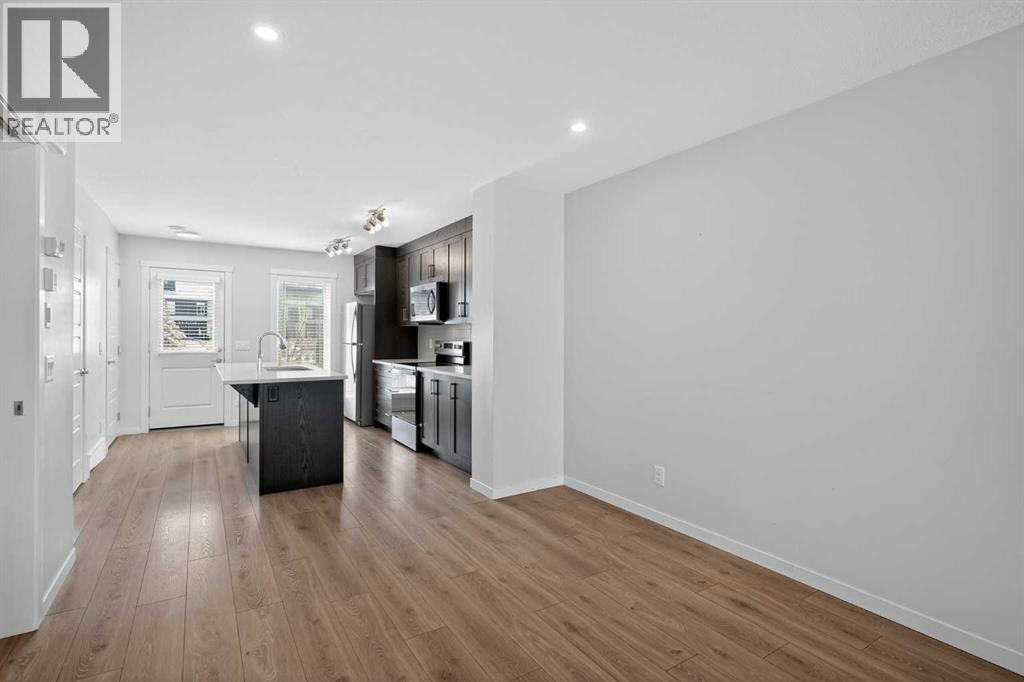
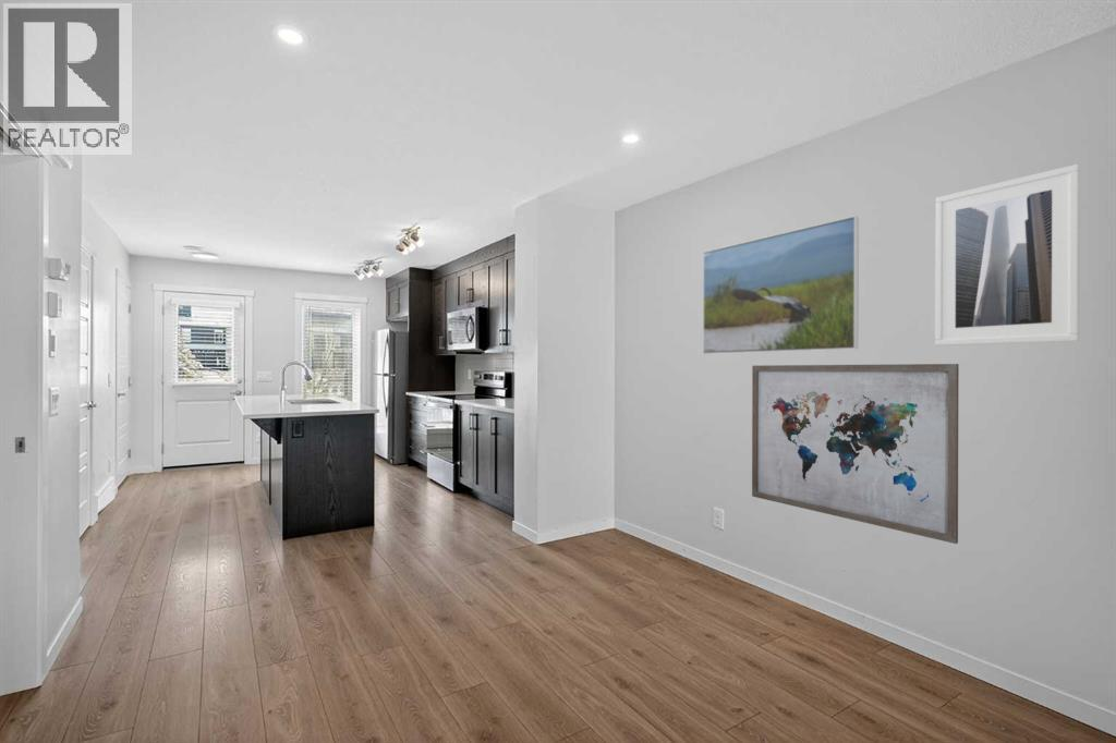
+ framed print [702,215,860,355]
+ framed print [934,163,1081,346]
+ wall art [751,363,960,545]
